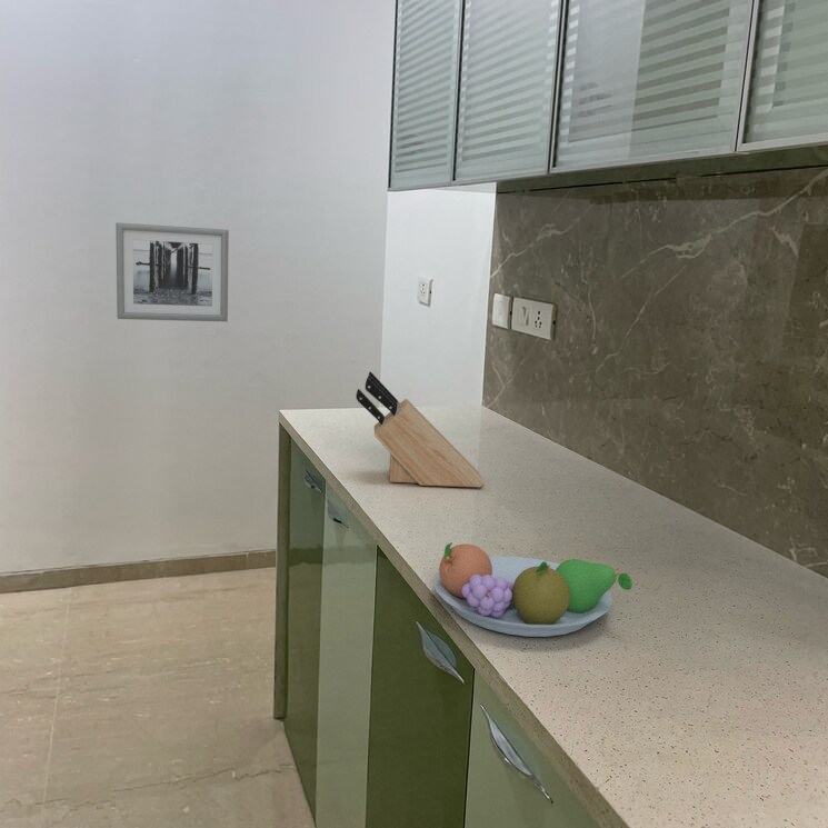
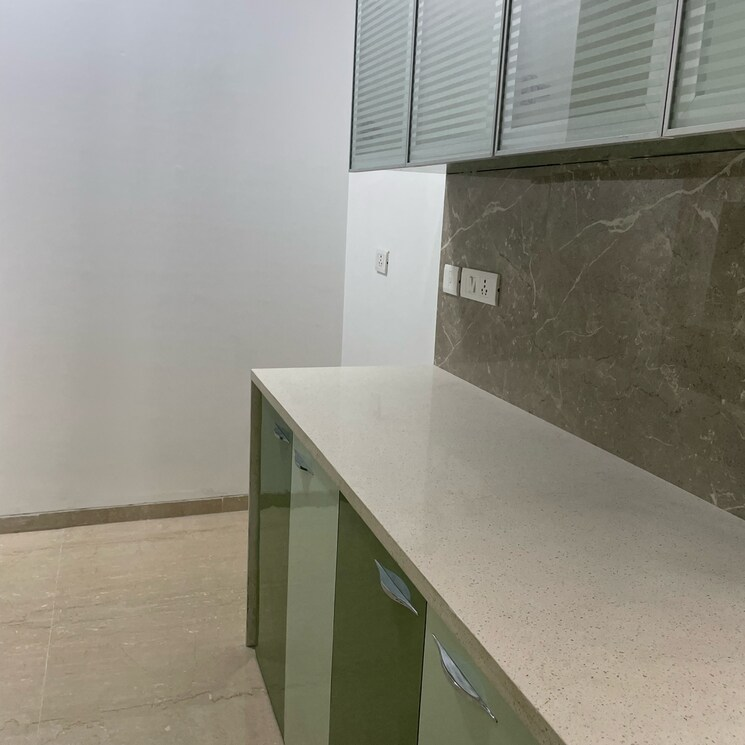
- wall art [114,221,230,322]
- knife block [355,370,486,488]
- fruit bowl [432,541,634,638]
